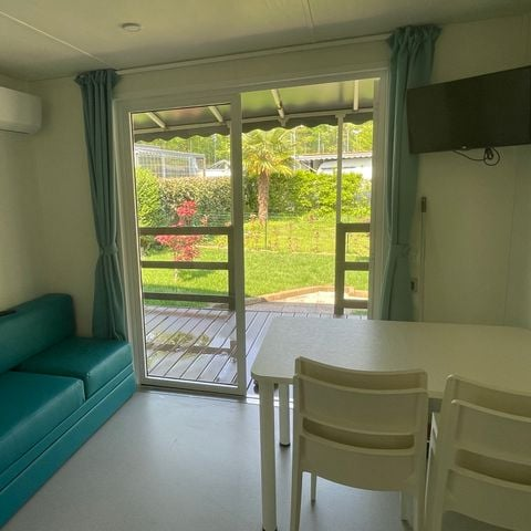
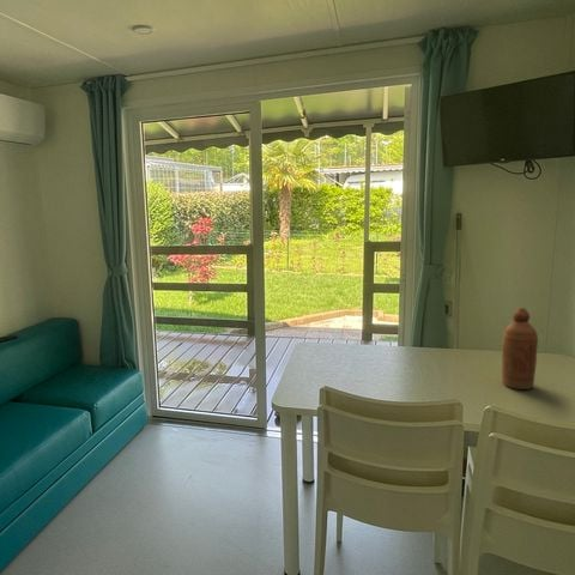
+ bottle [501,307,539,391]
